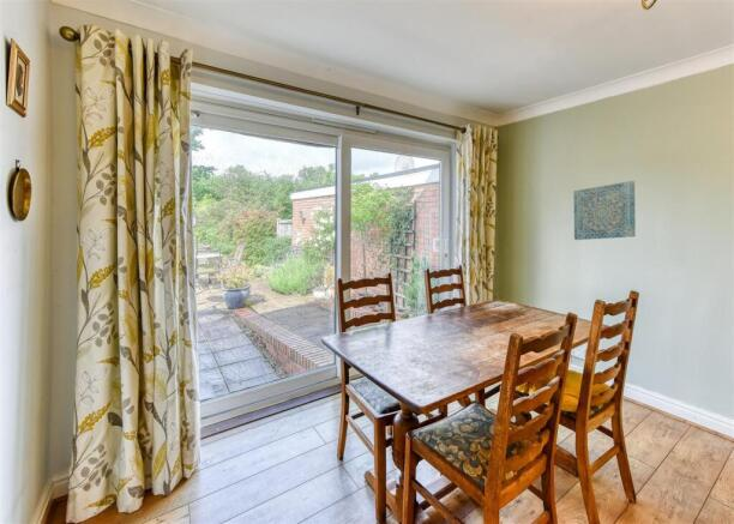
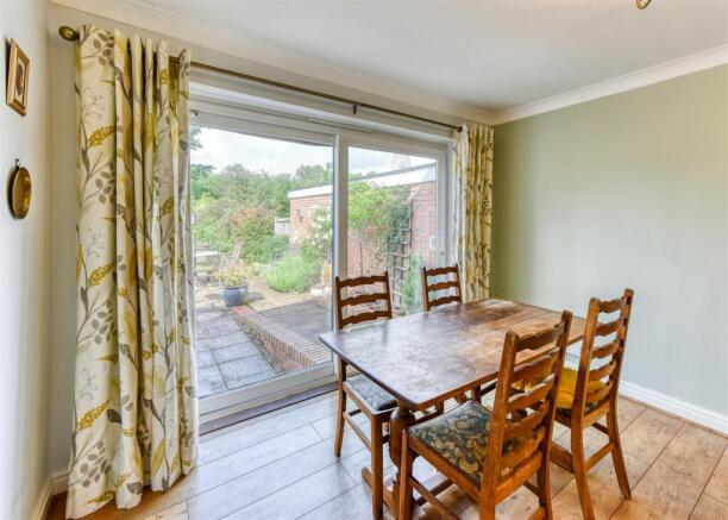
- wall art [572,180,637,241]
